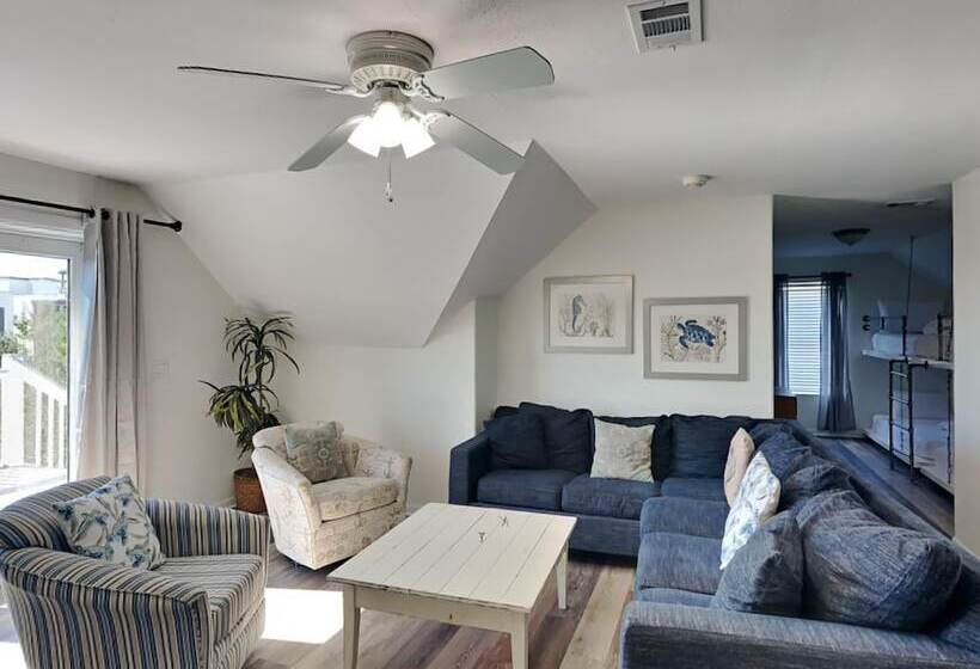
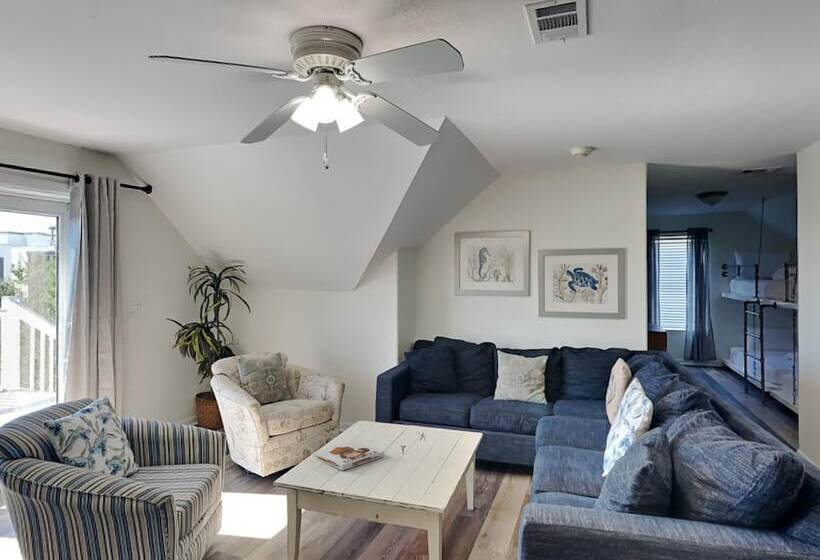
+ board game [312,440,385,471]
